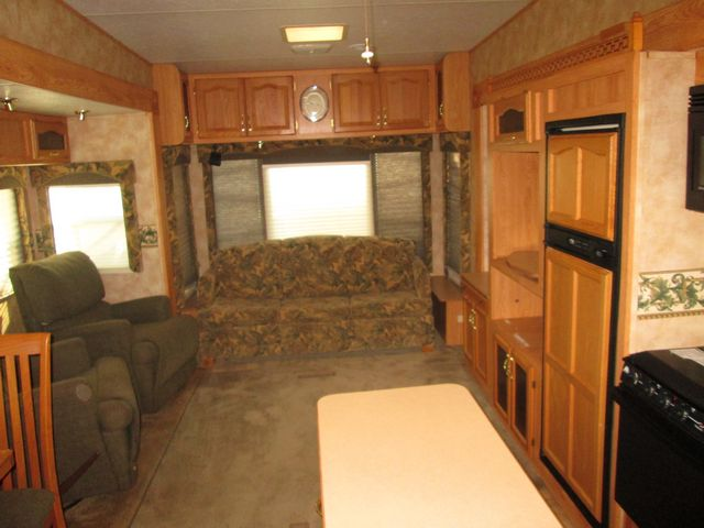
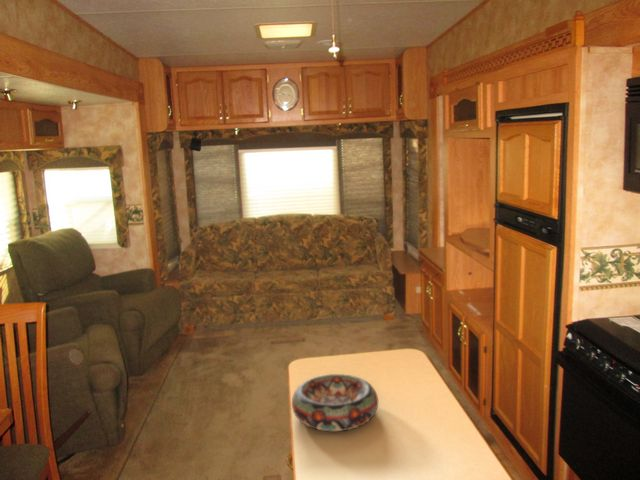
+ decorative bowl [291,373,379,432]
